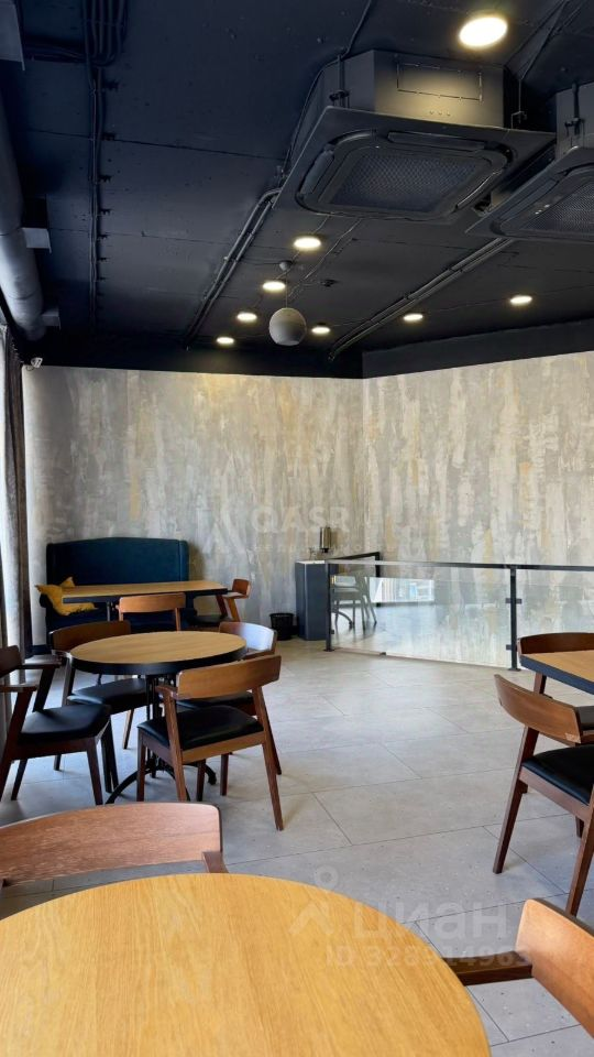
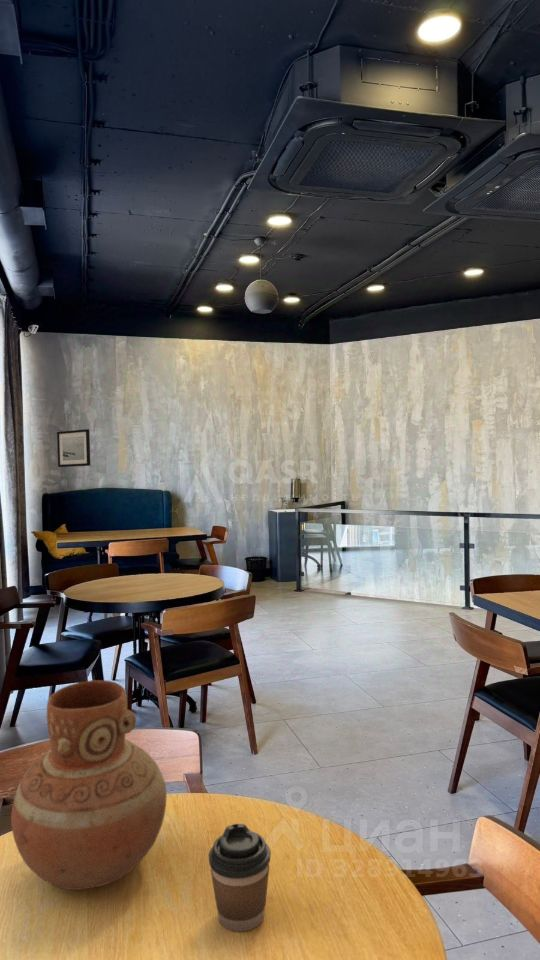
+ wall art [56,428,91,468]
+ coffee cup [208,823,271,933]
+ vase [10,679,168,891]
